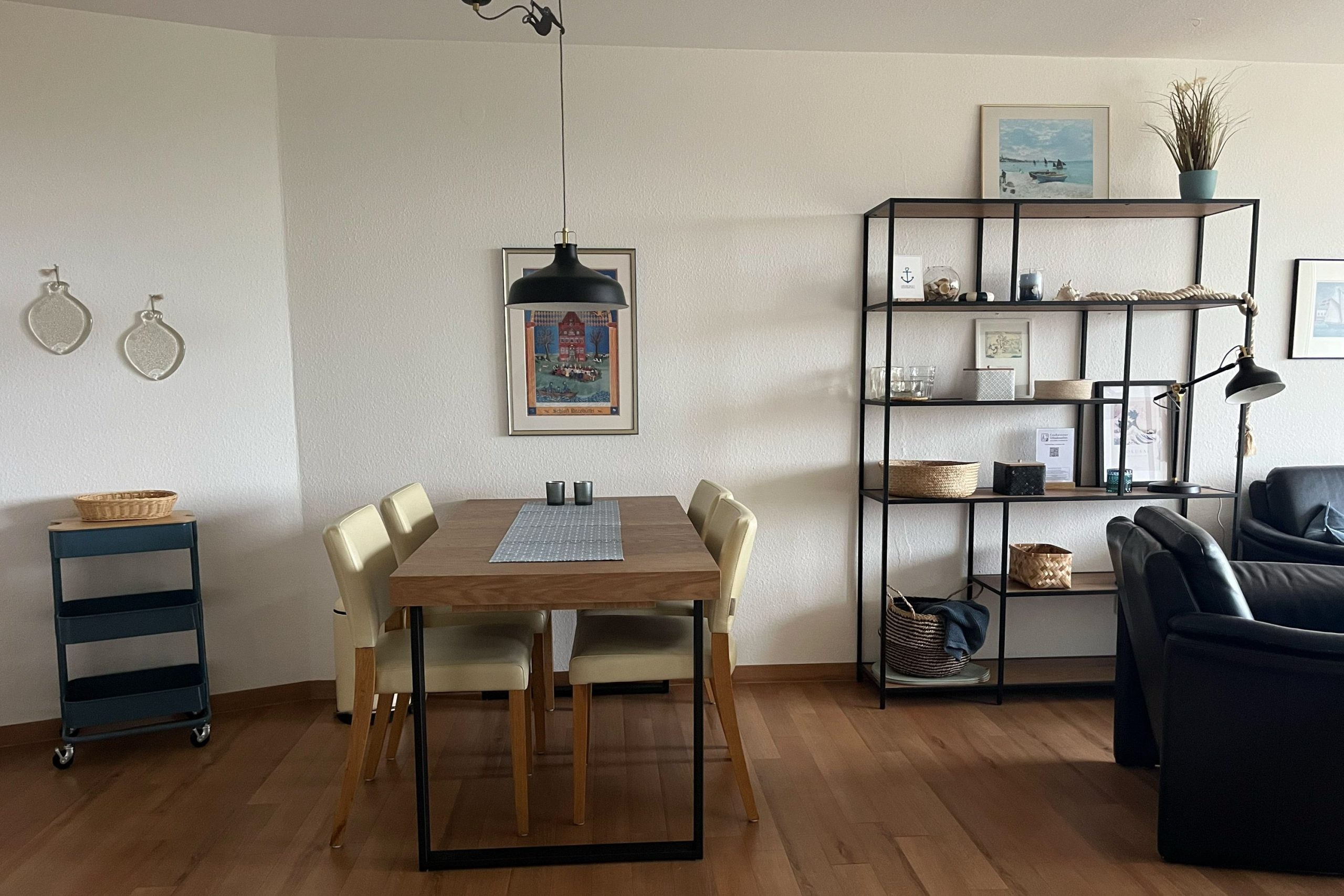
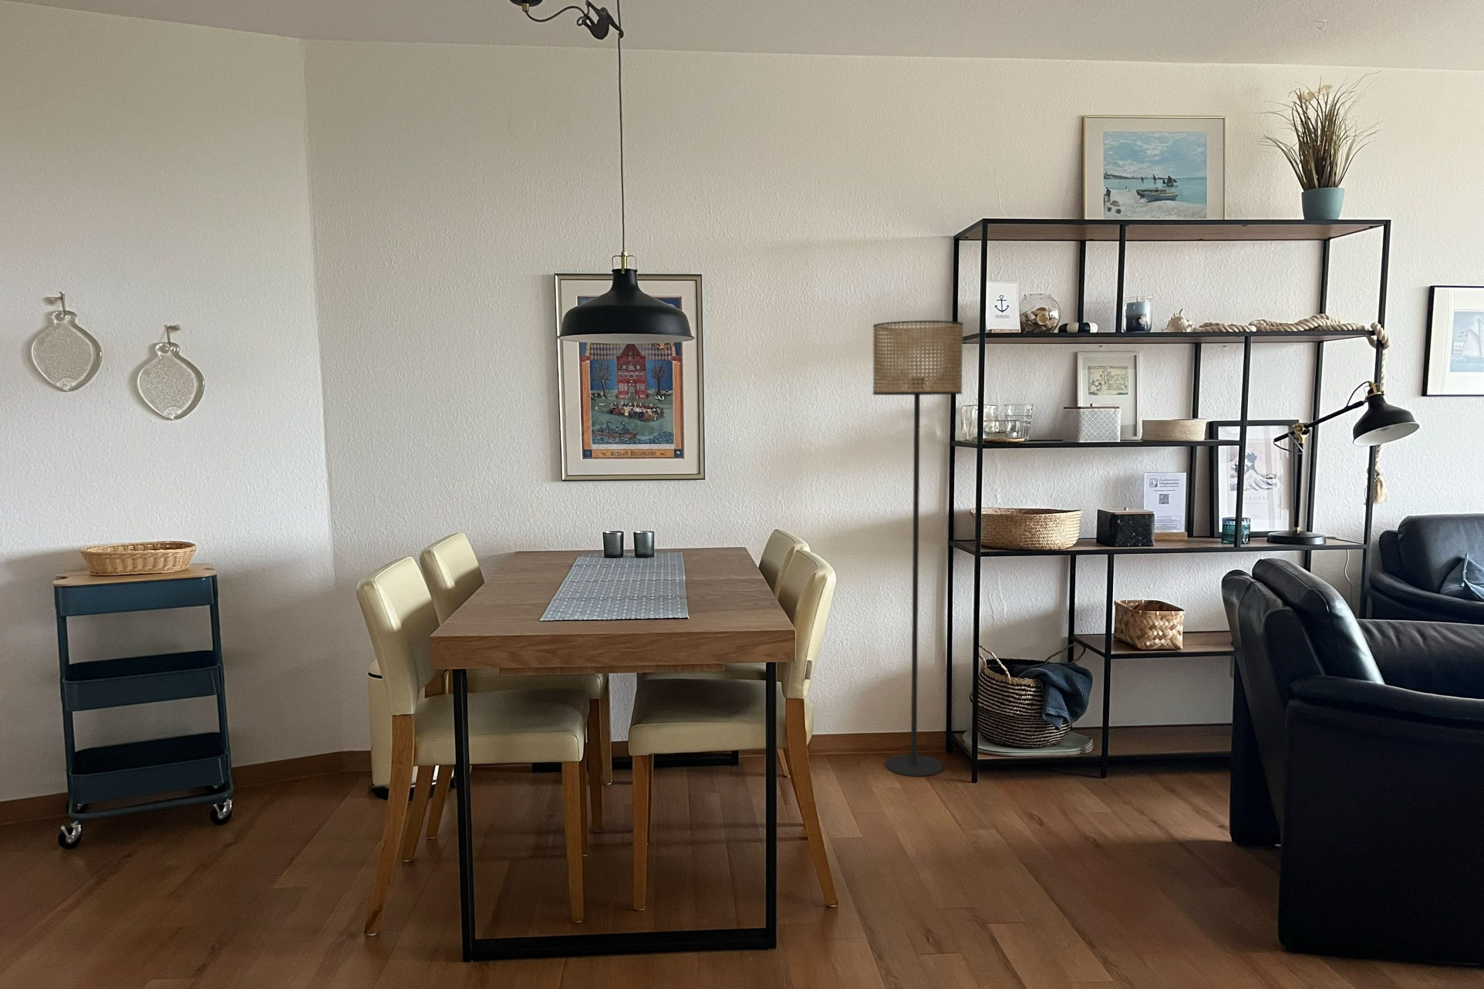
+ floor lamp [872,320,964,777]
